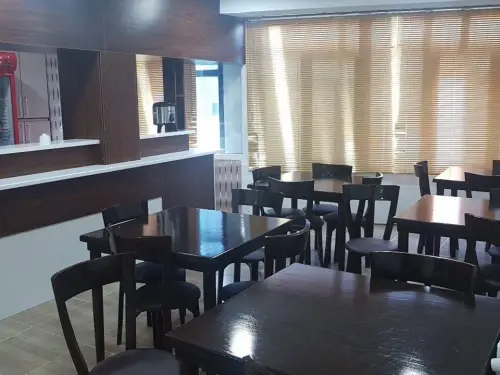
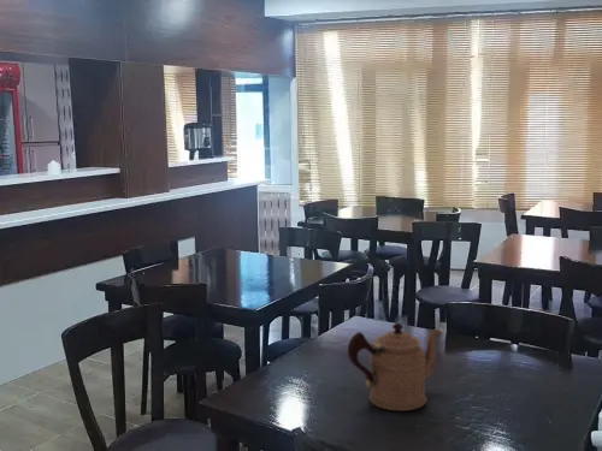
+ coffeepot [347,321,443,411]
